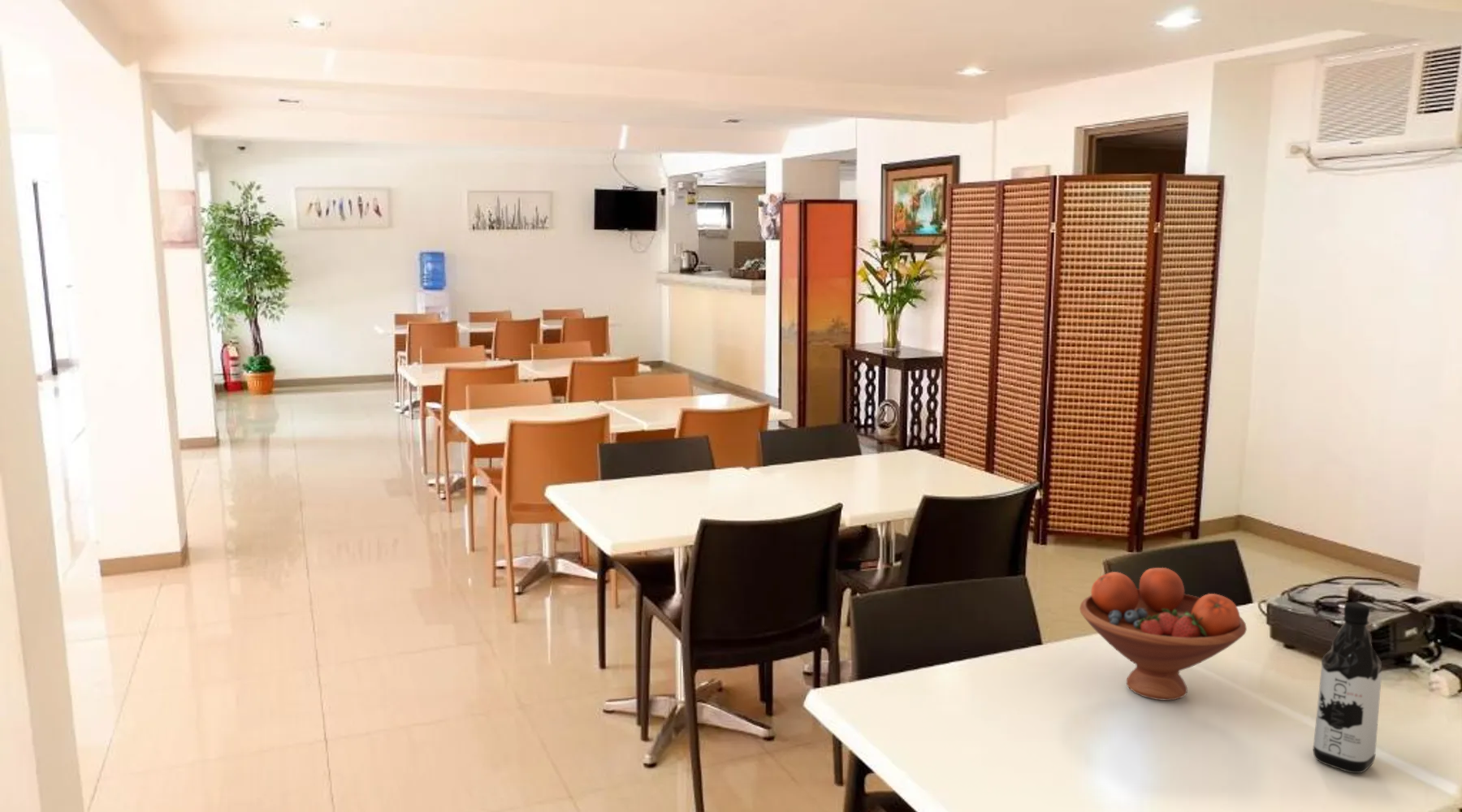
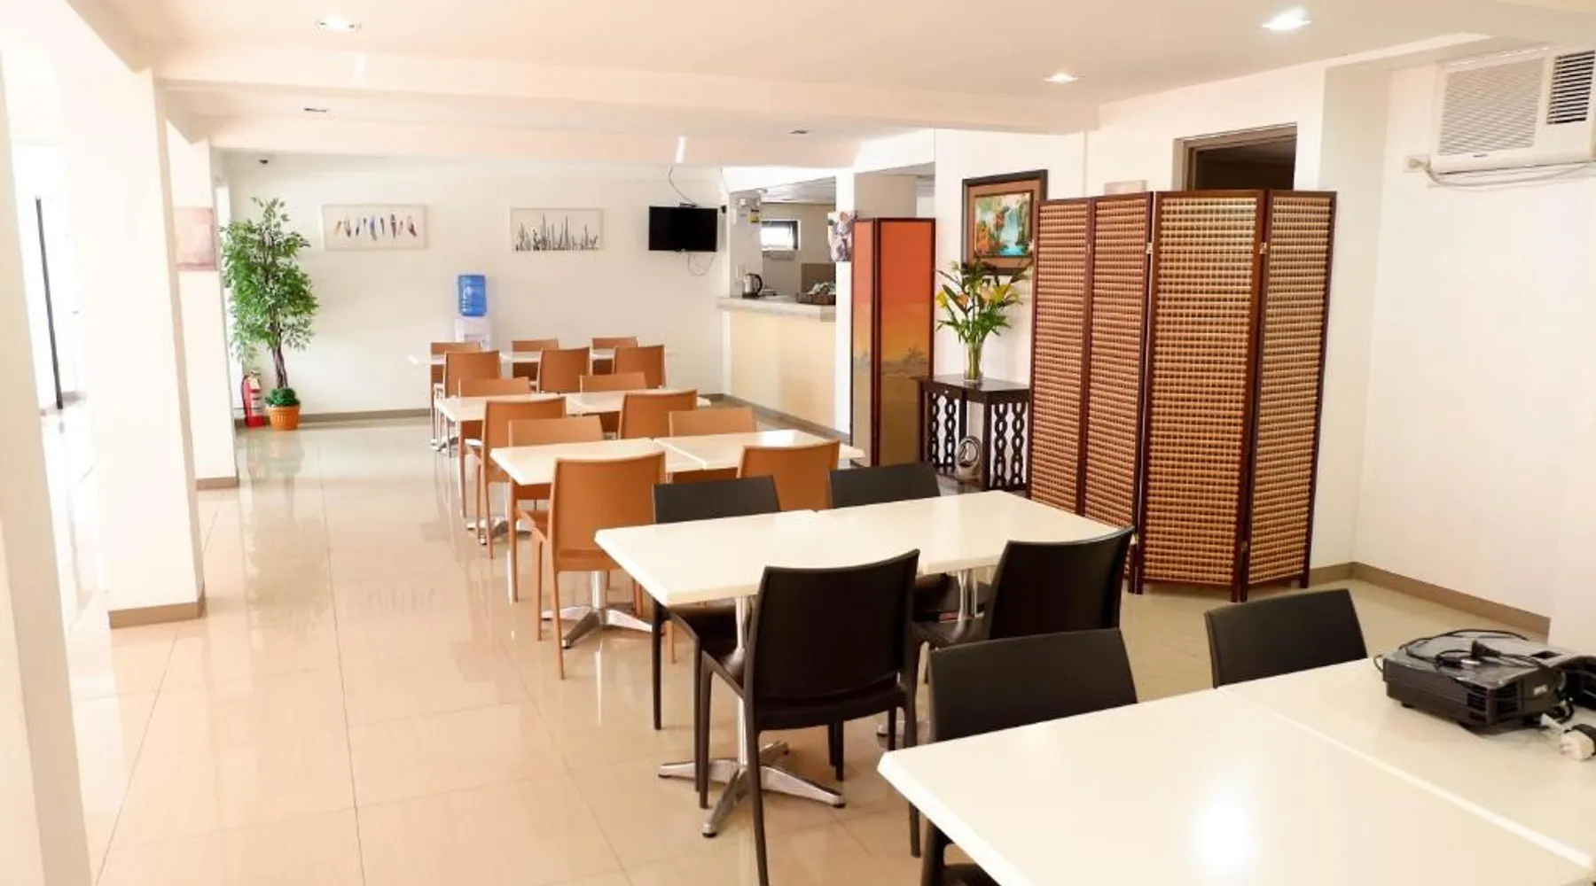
- fruit bowl [1079,567,1248,702]
- water bottle [1313,602,1383,774]
